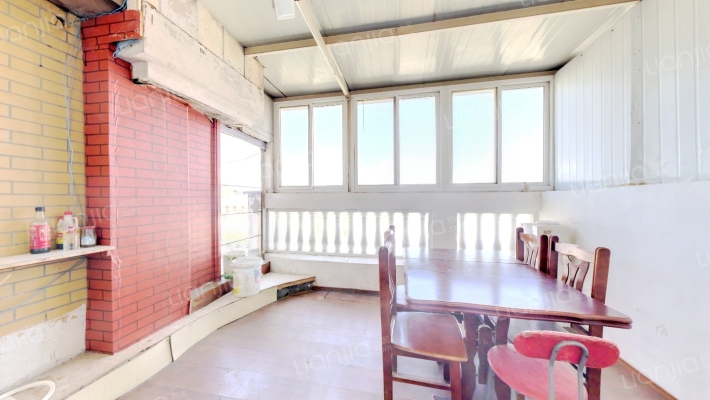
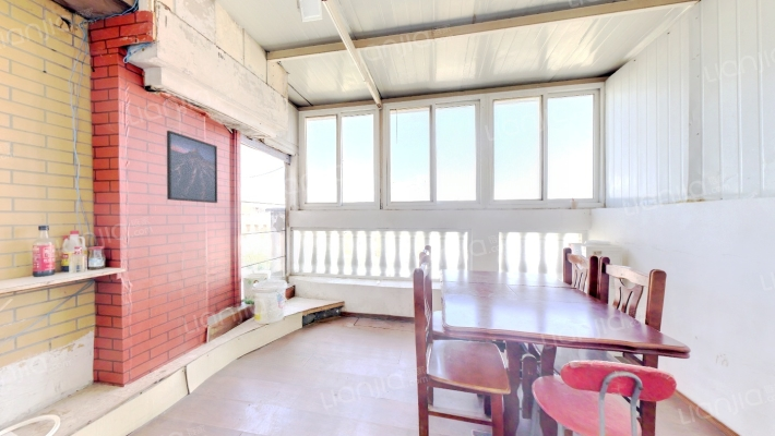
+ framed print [166,130,218,204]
